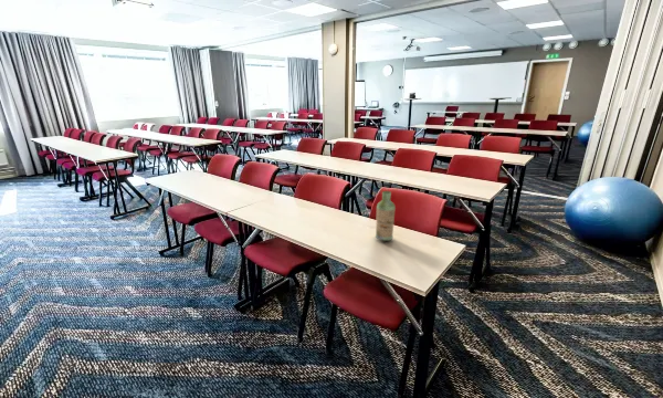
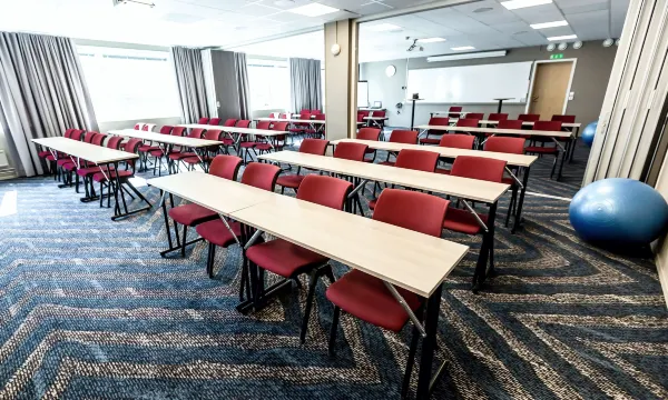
- bottle [375,181,397,241]
